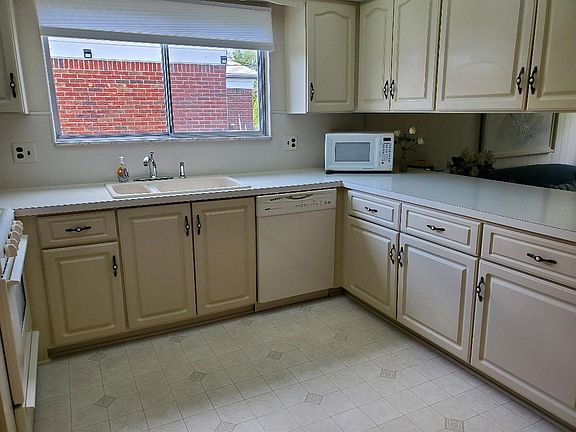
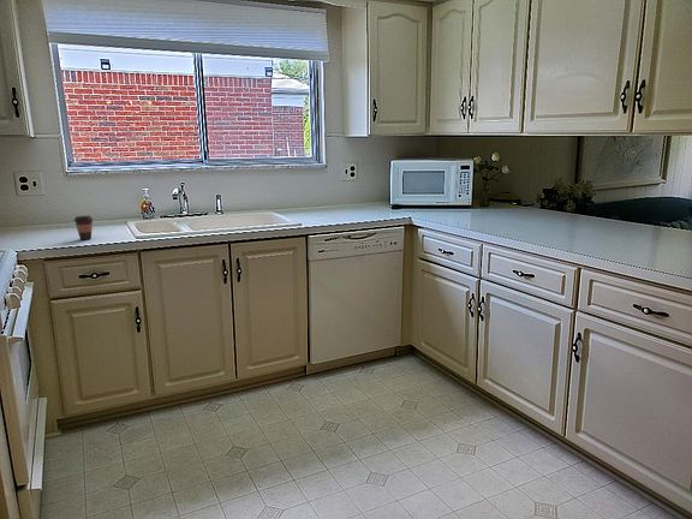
+ coffee cup [73,215,94,240]
